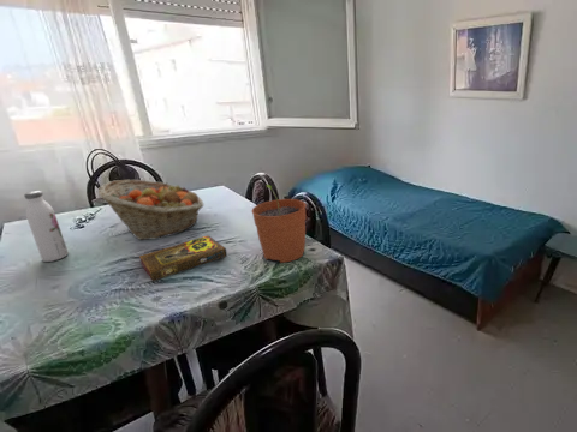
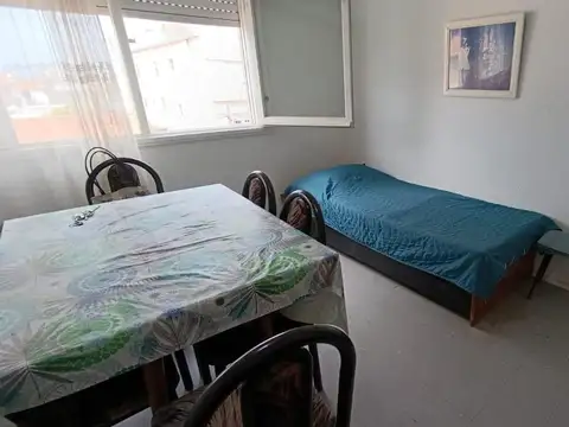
- book [138,234,228,282]
- water bottle [23,190,69,263]
- fruit basket [97,179,204,241]
- plant pot [250,184,307,264]
